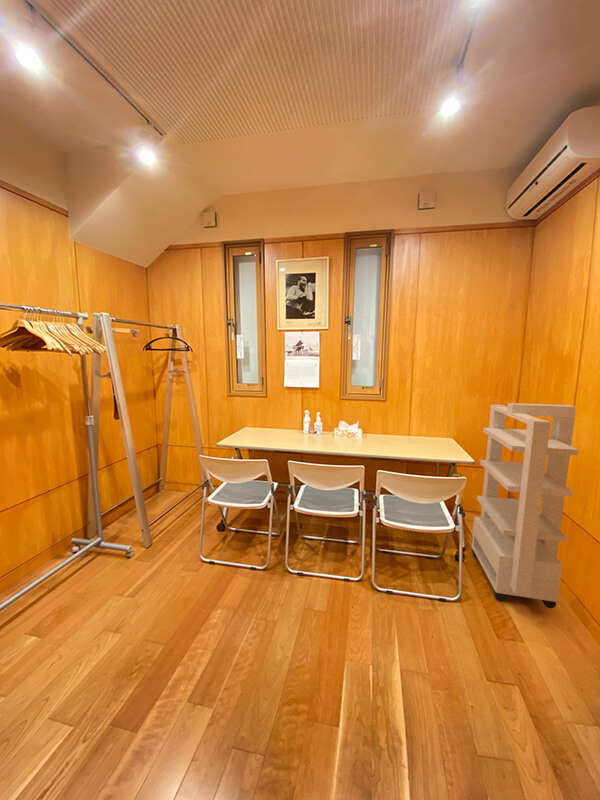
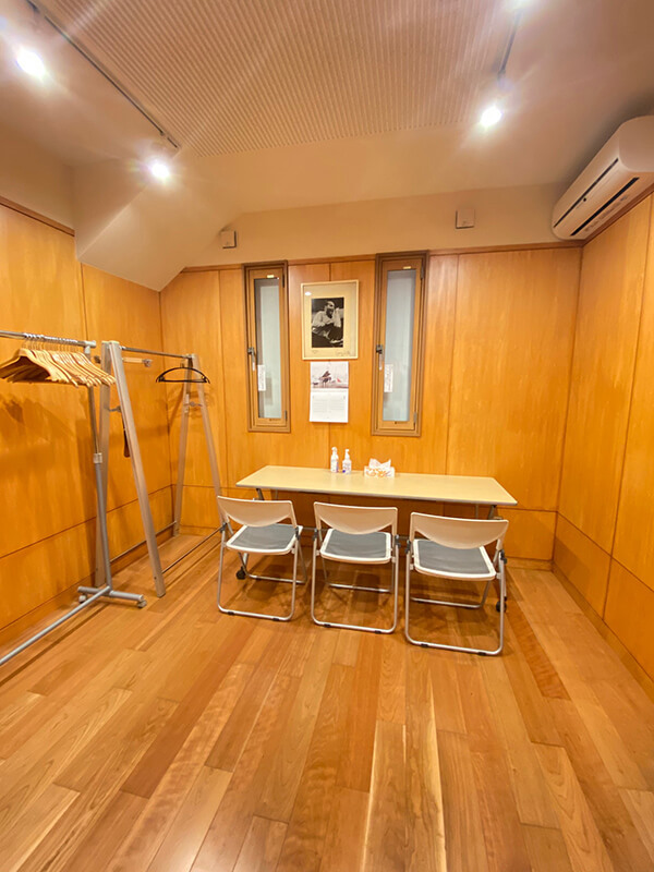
- storage cabinet [471,402,580,609]
